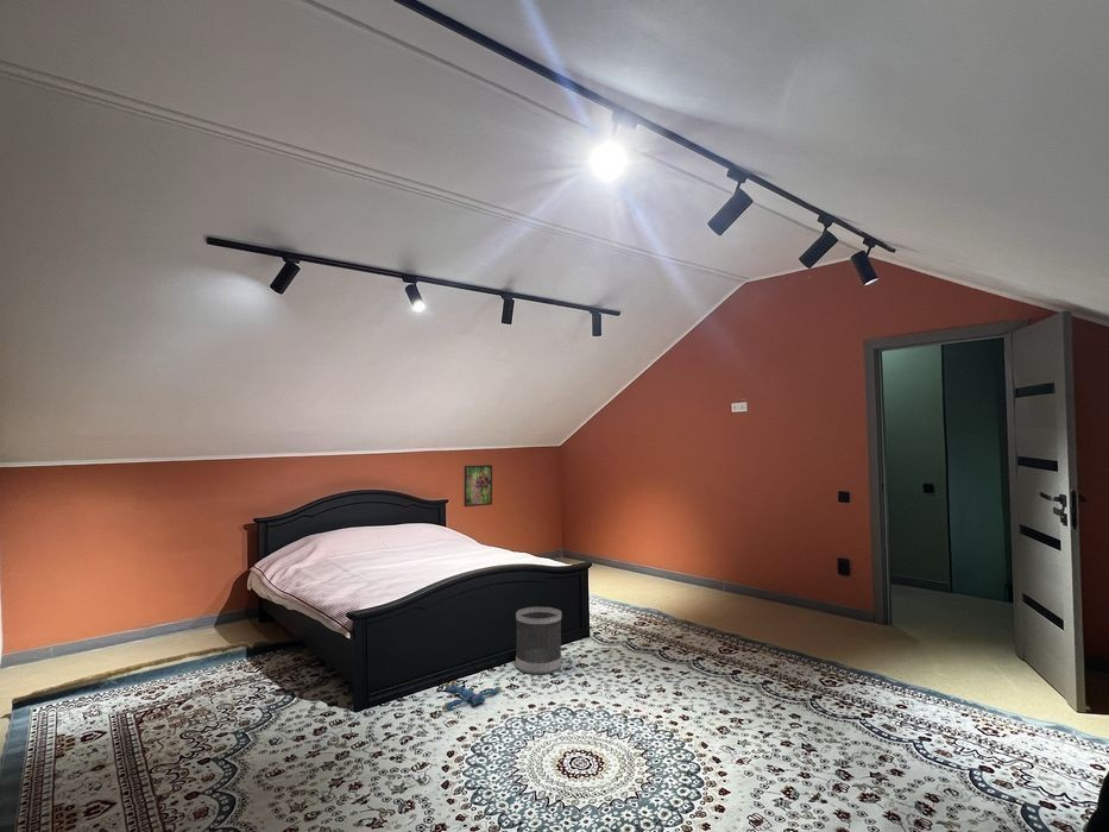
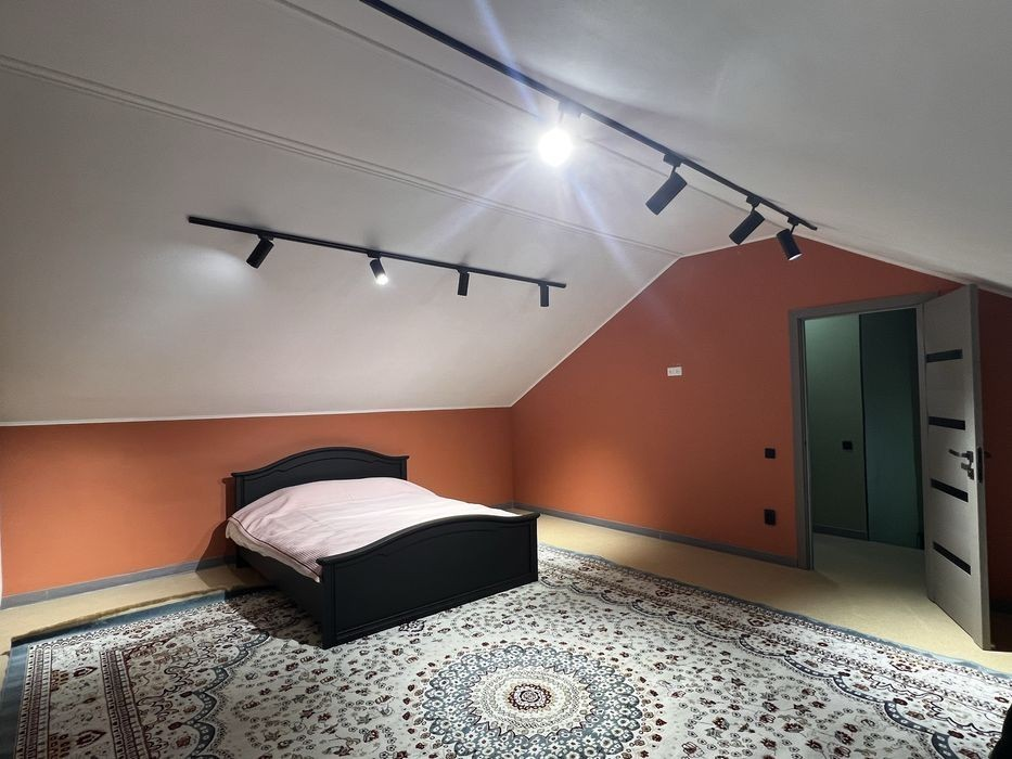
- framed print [462,464,493,508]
- wastebasket [515,606,562,675]
- plush toy [441,679,502,711]
